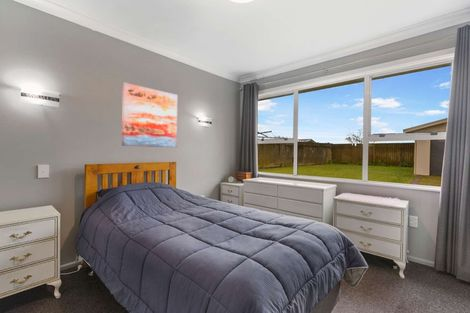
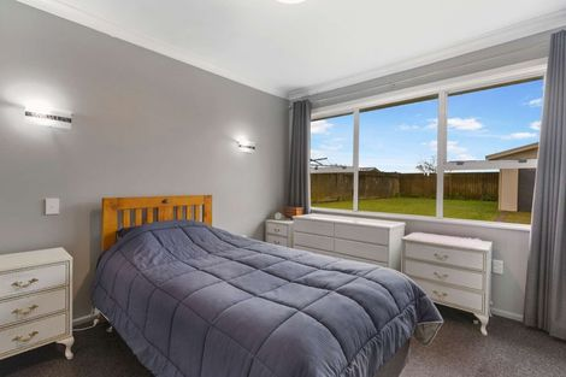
- wall art [121,82,178,149]
